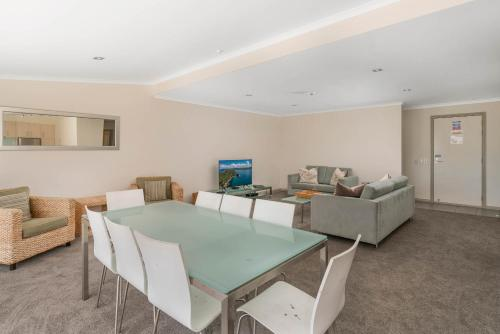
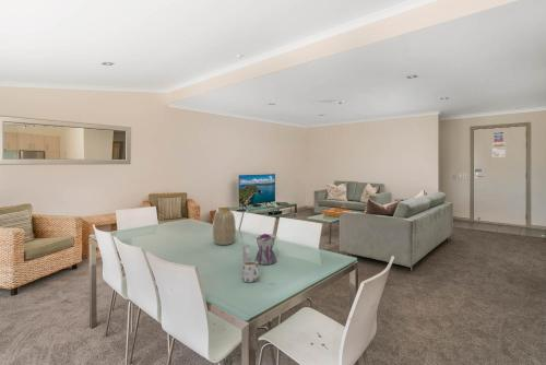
+ mug [240,260,260,283]
+ vase [212,207,237,246]
+ teapot [242,233,280,266]
